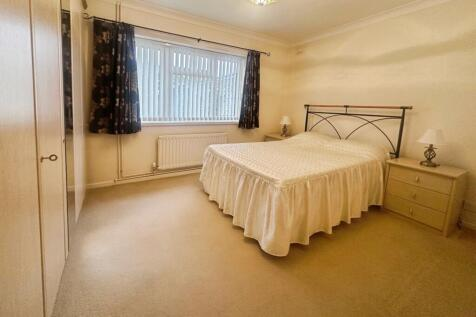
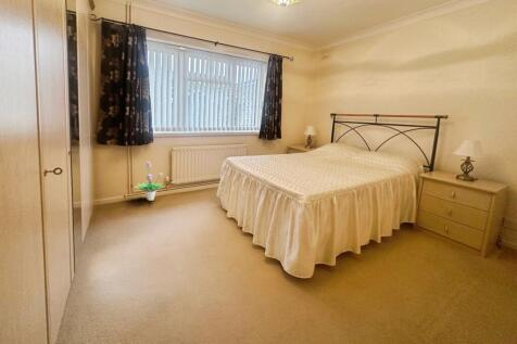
+ potted plant [134,161,166,202]
